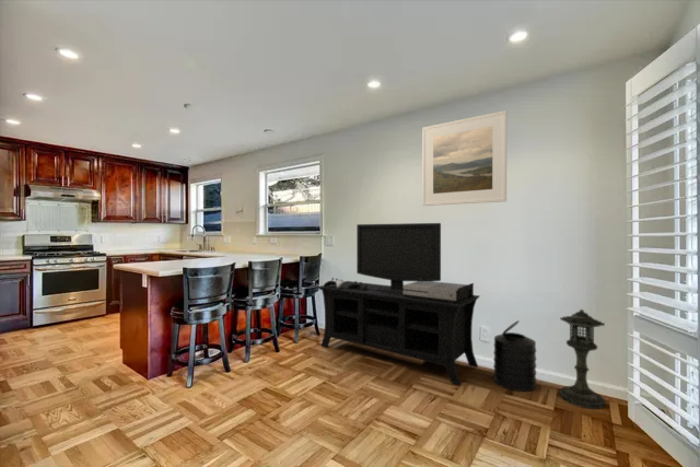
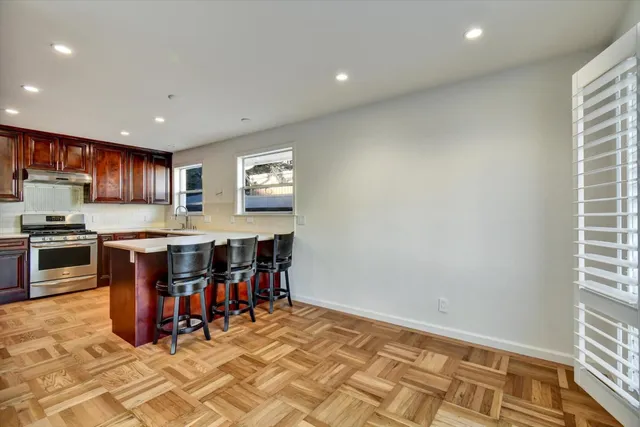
- media console [315,222,481,386]
- trash can [492,319,537,393]
- lantern [558,308,607,410]
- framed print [421,109,508,207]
